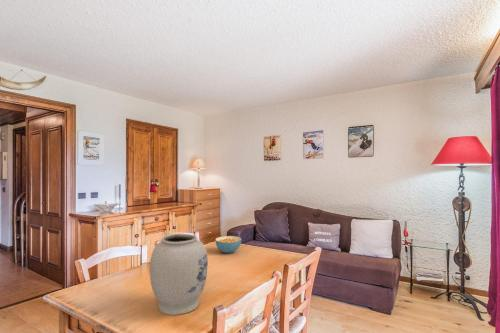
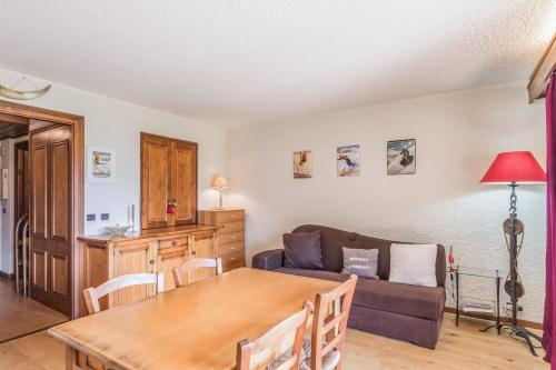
- vase [148,233,209,316]
- cereal bowl [214,235,242,254]
